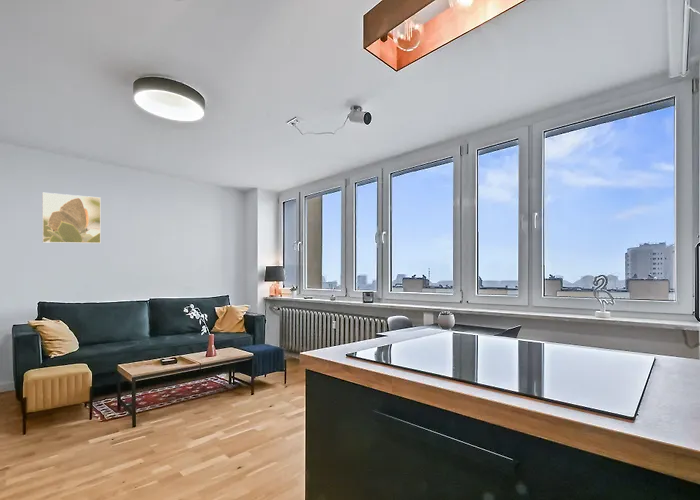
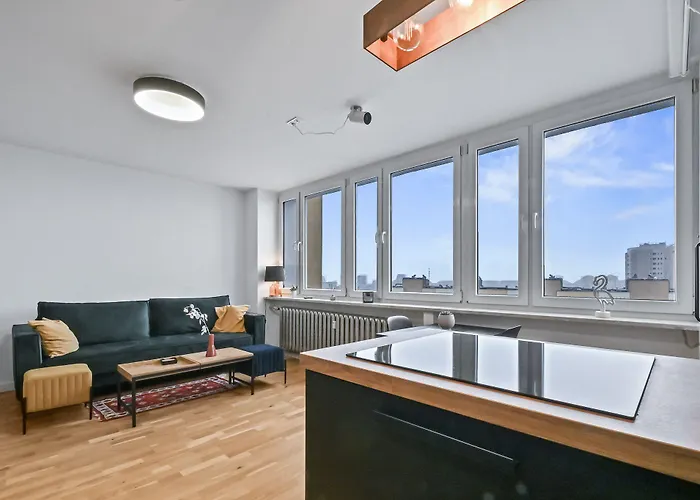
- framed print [41,192,102,244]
